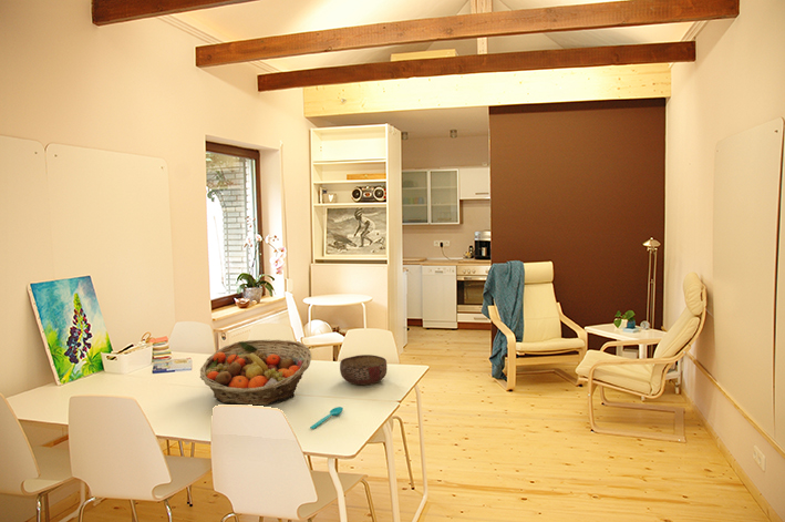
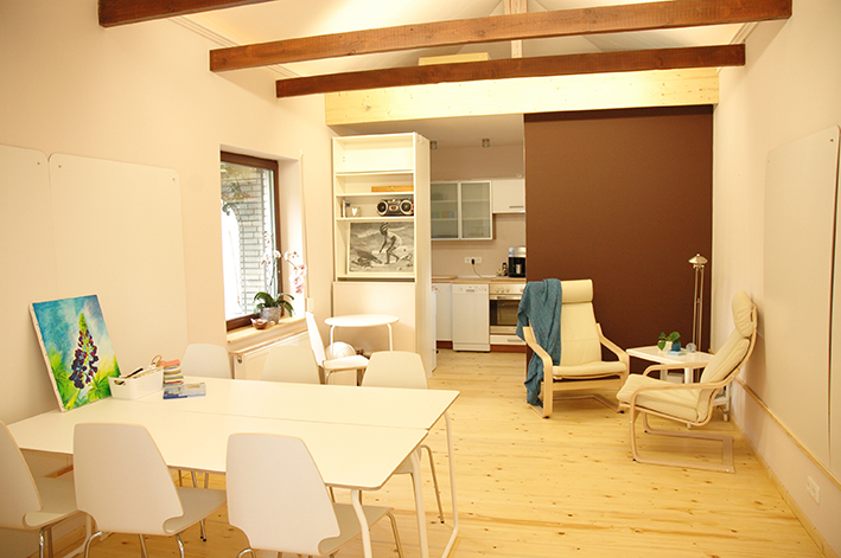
- fruit basket [199,339,312,407]
- spoon [309,406,344,430]
- bowl [339,354,388,386]
